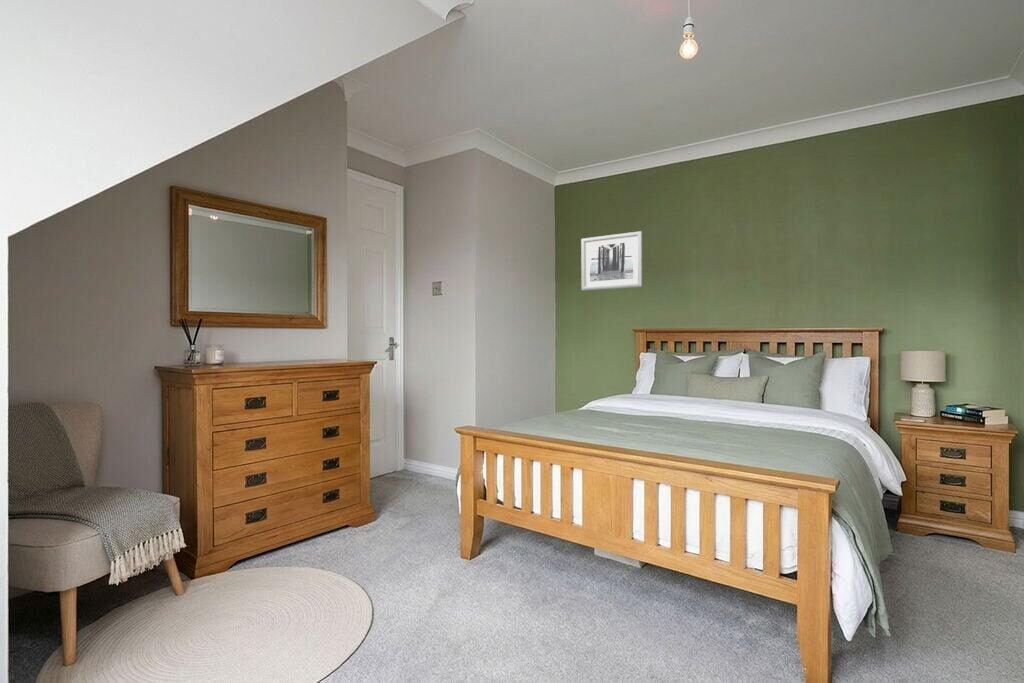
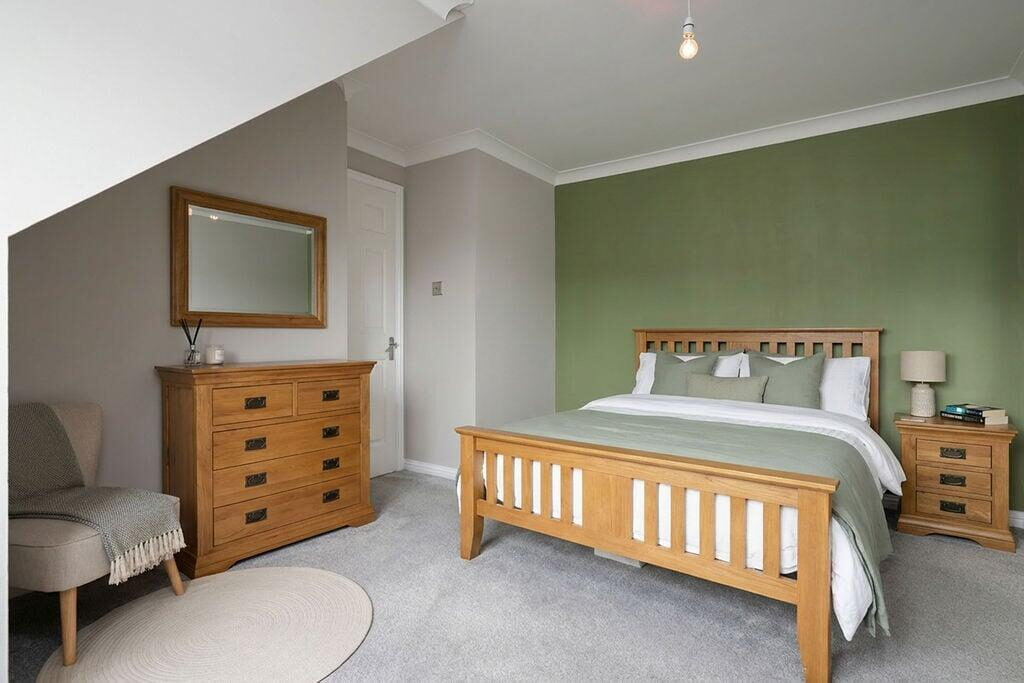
- wall art [580,230,644,292]
